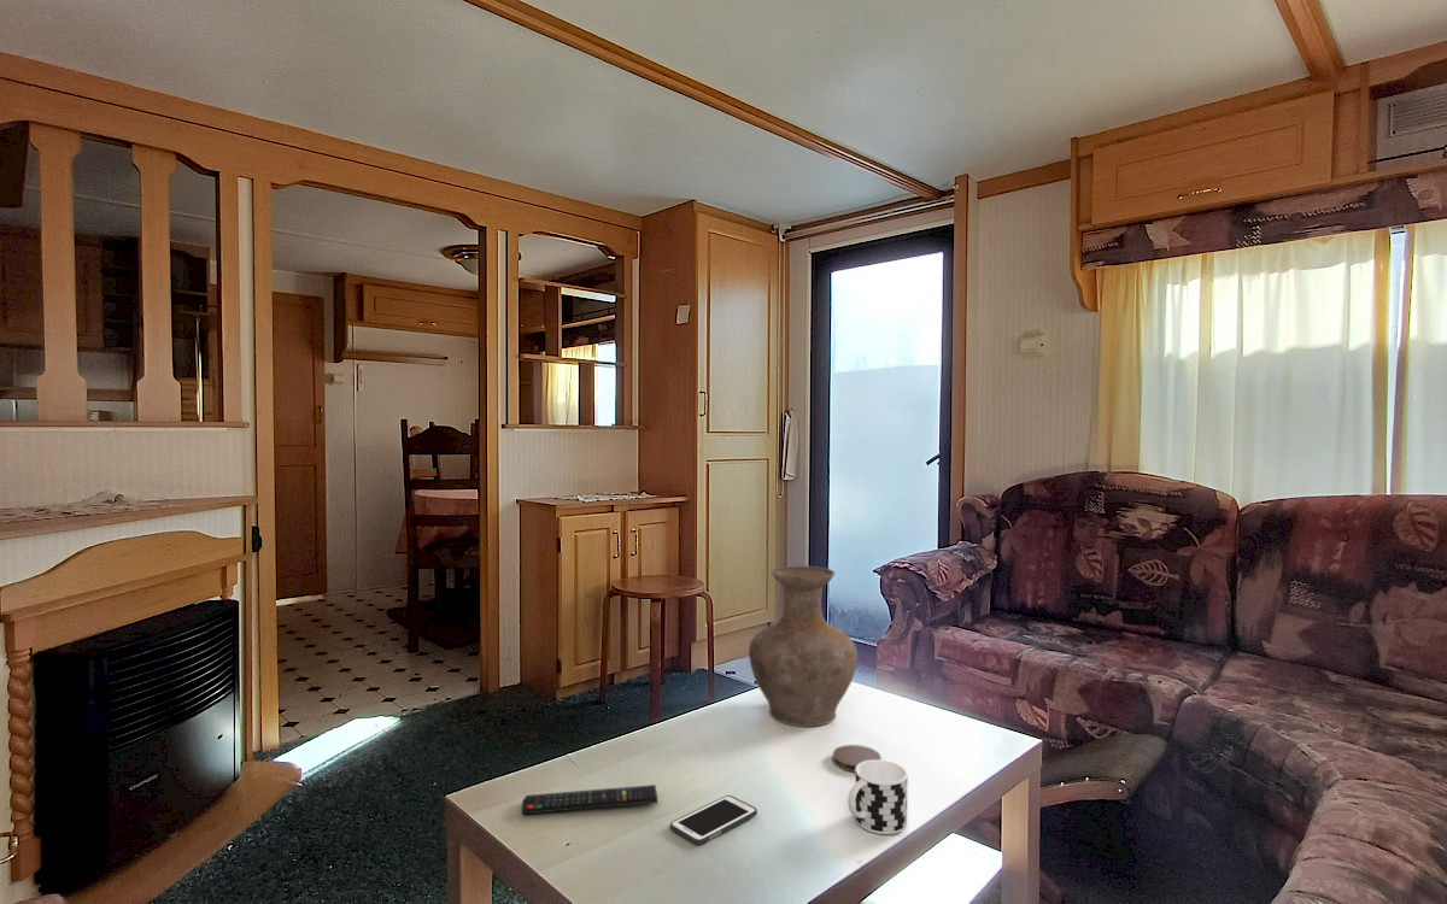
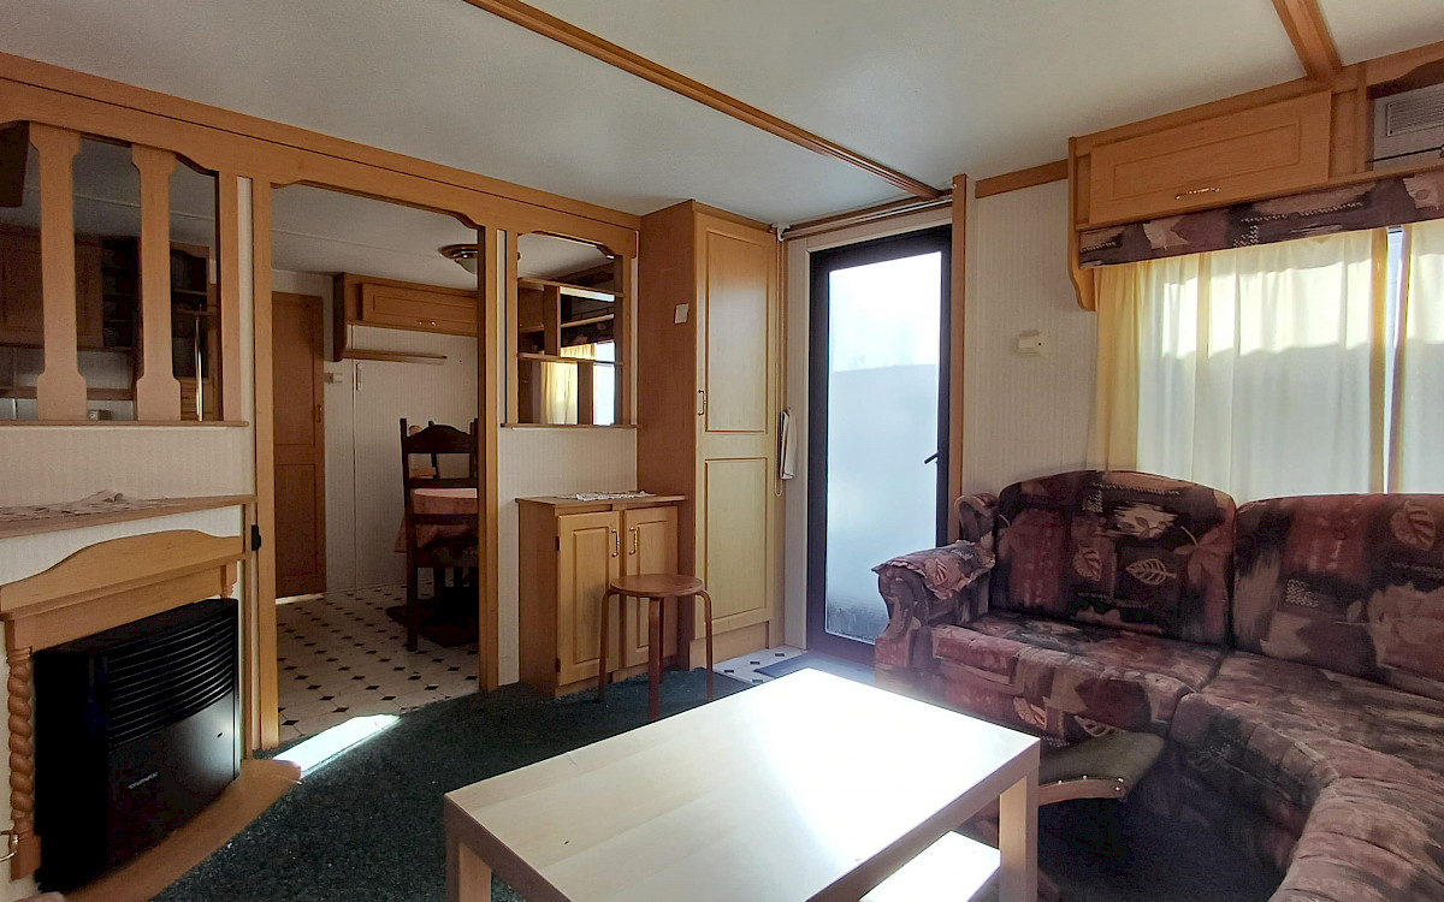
- coaster [832,744,883,774]
- cell phone [669,794,758,846]
- cup [846,759,908,835]
- vase [748,565,859,728]
- remote control [521,783,658,815]
